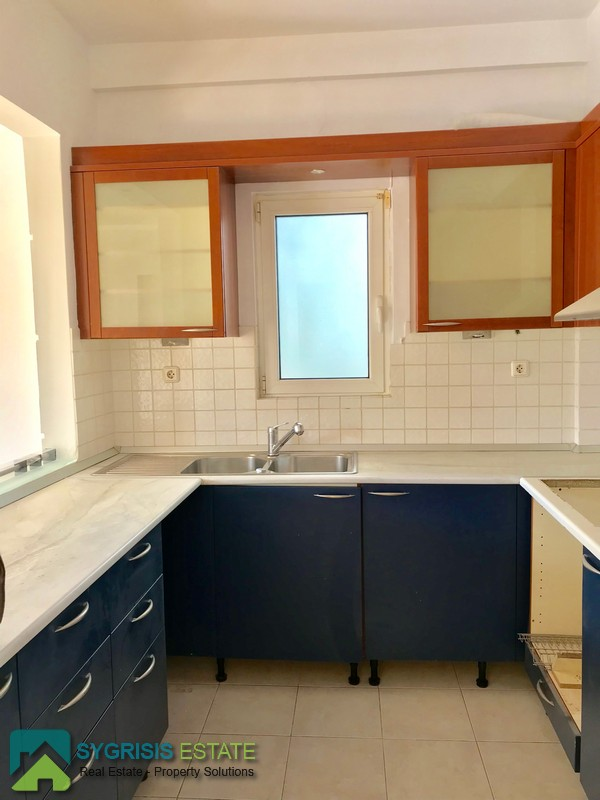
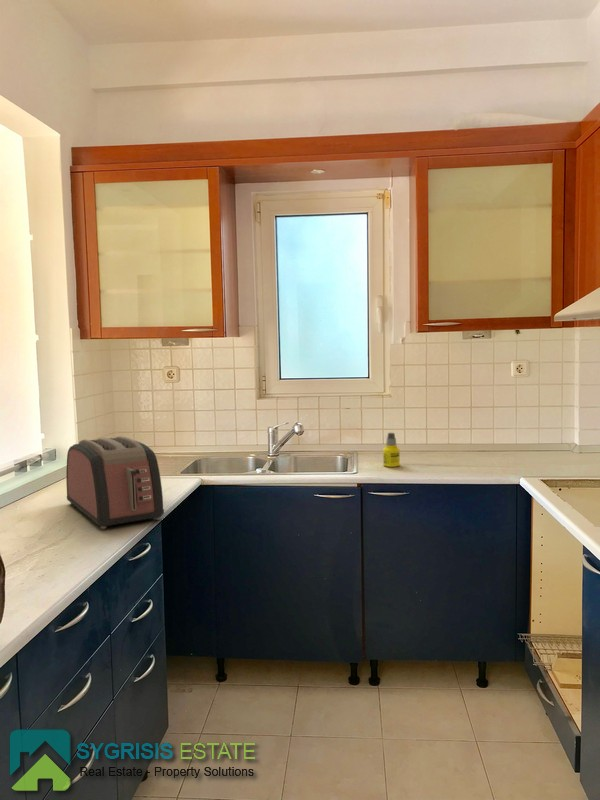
+ toaster [65,435,165,530]
+ bottle [382,432,401,468]
